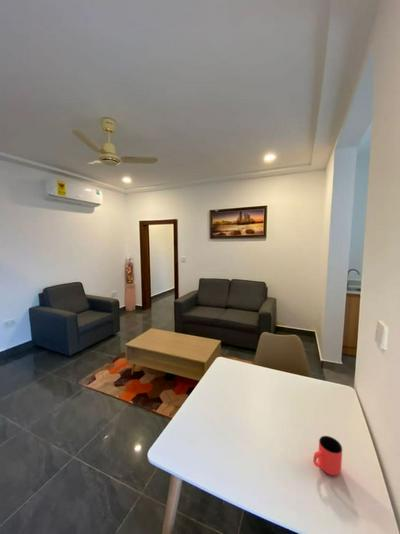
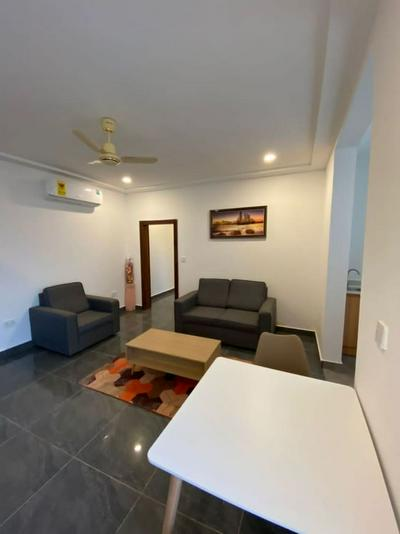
- cup [312,435,343,477]
